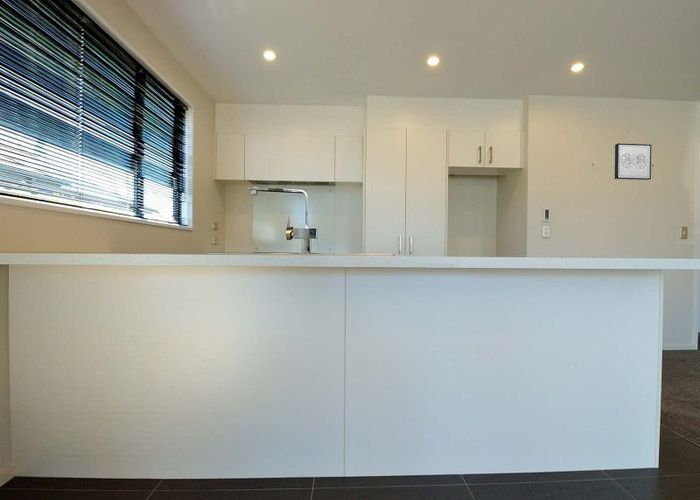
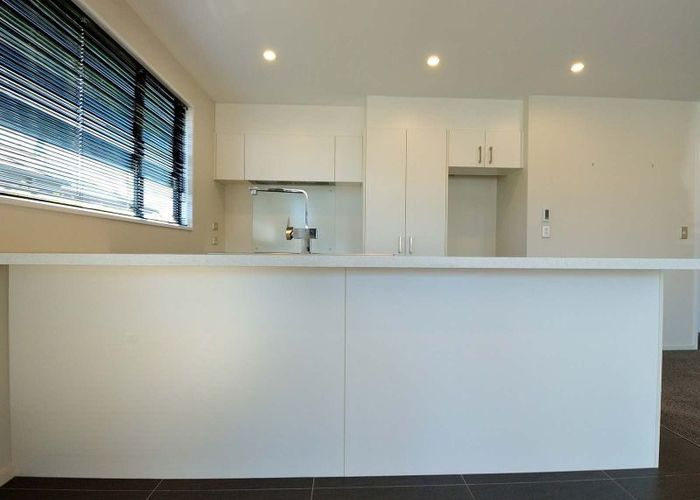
- wall art [614,142,652,181]
